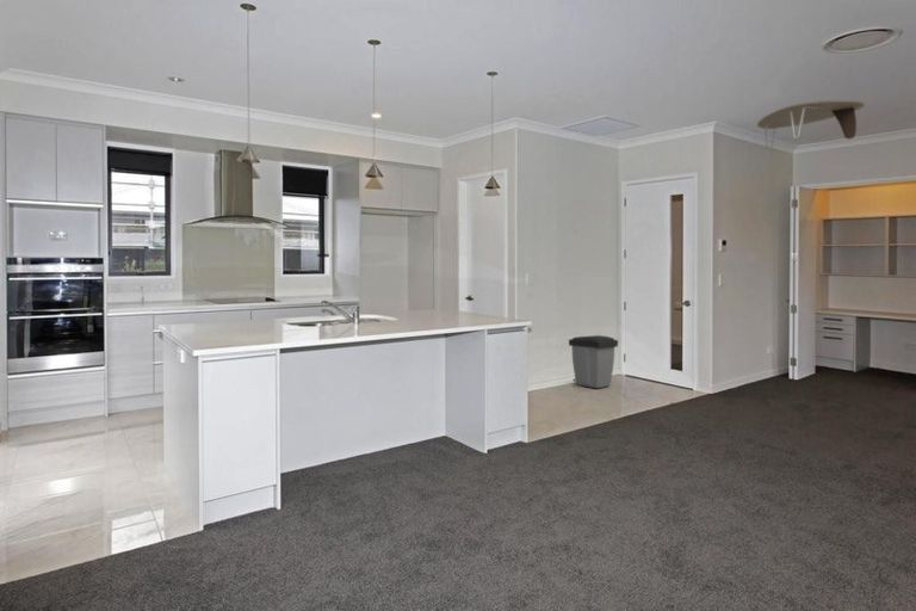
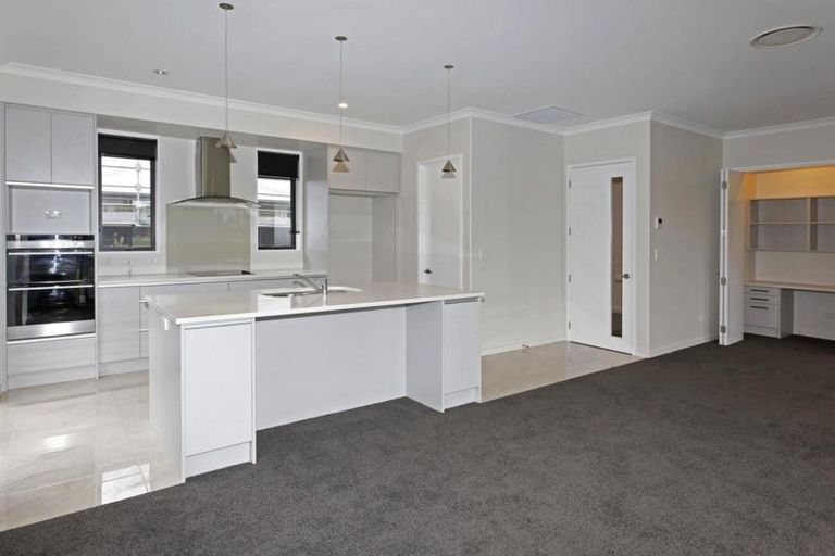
- coffee table [756,99,866,156]
- trash can [568,334,619,389]
